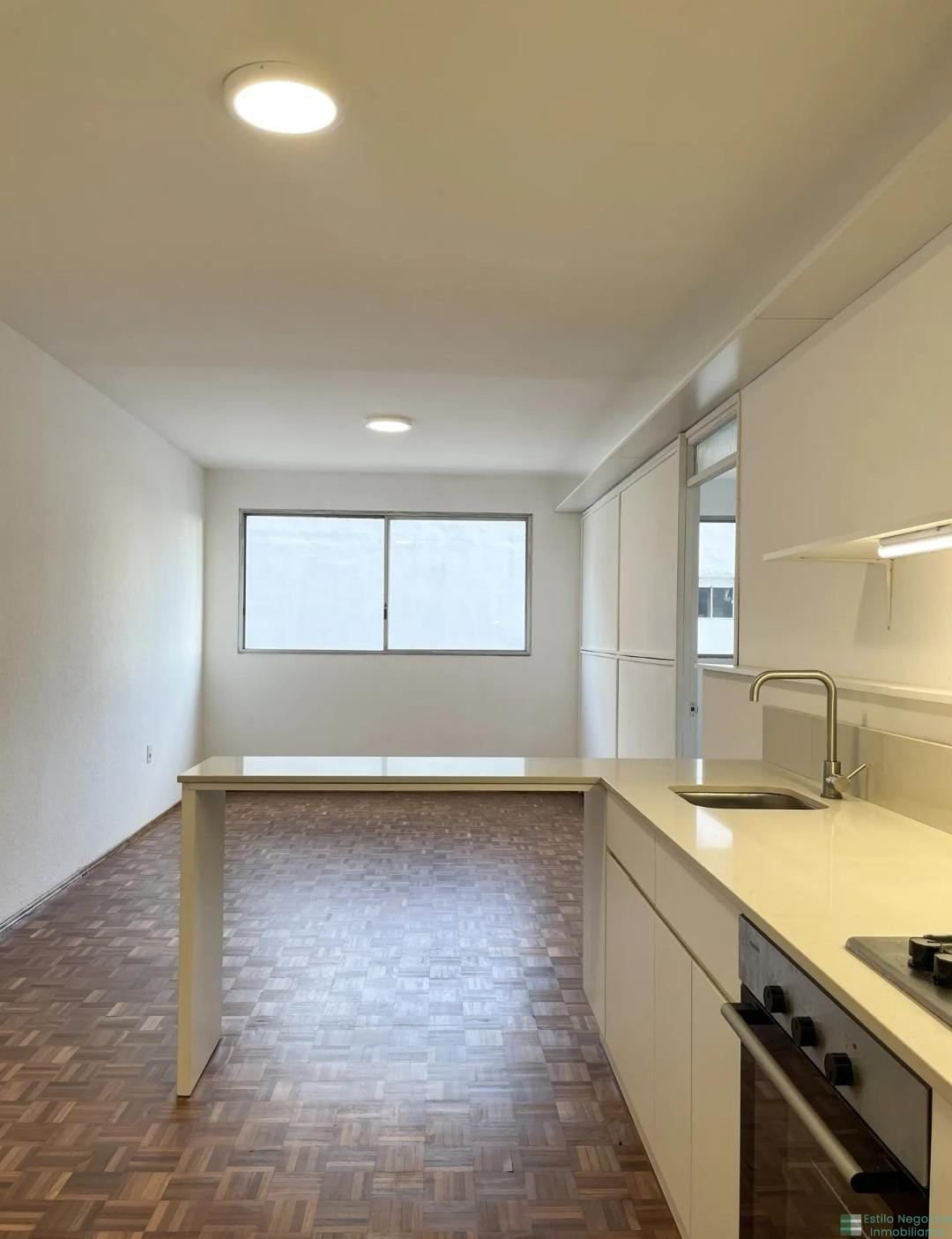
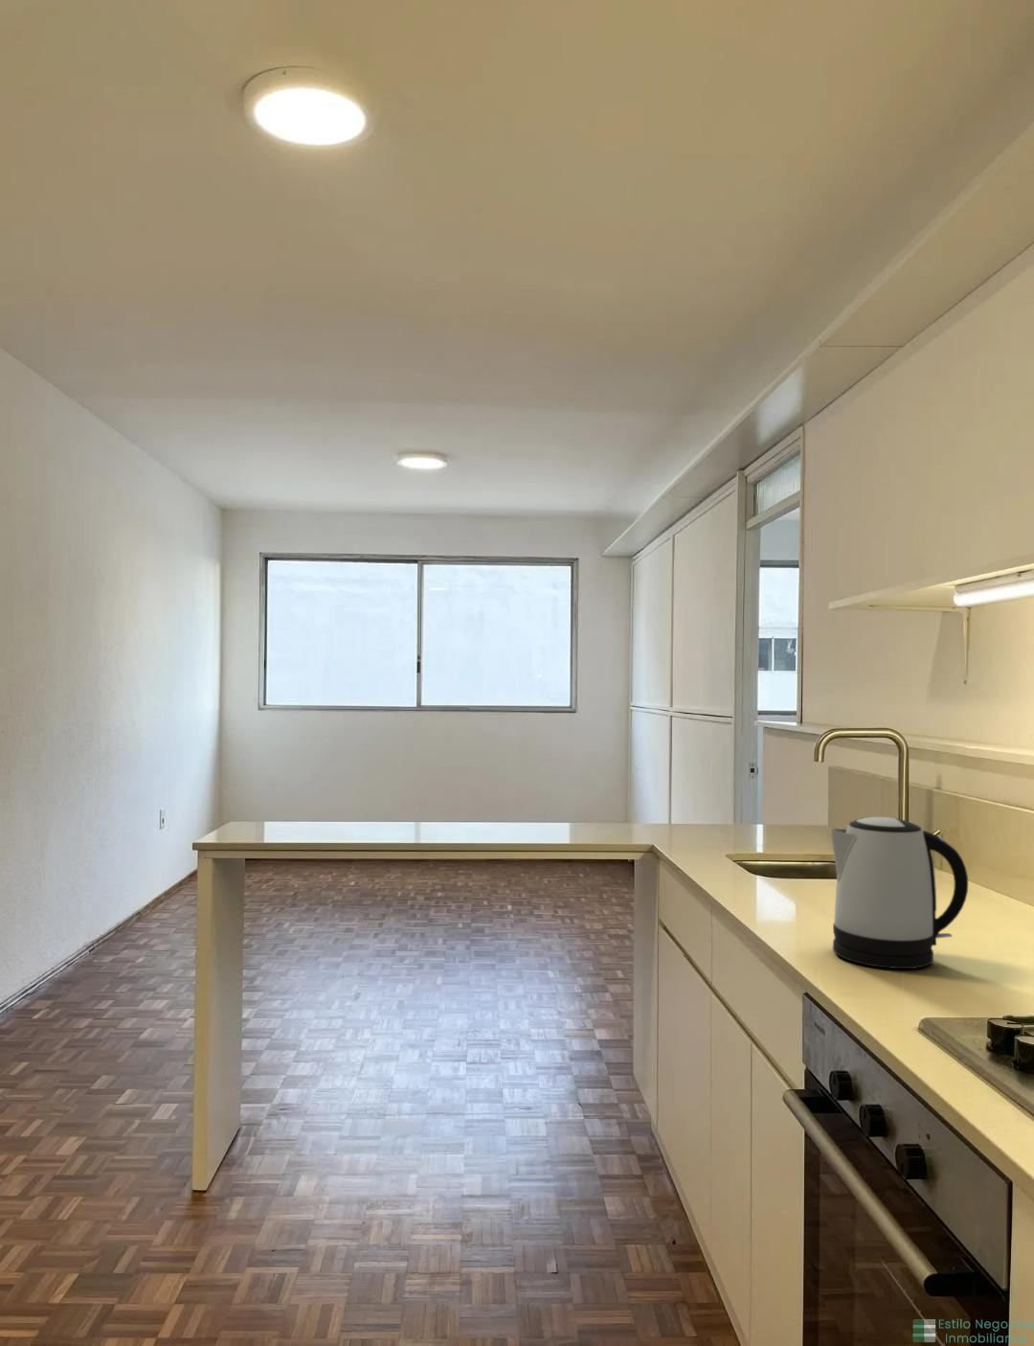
+ kettle [830,816,969,969]
